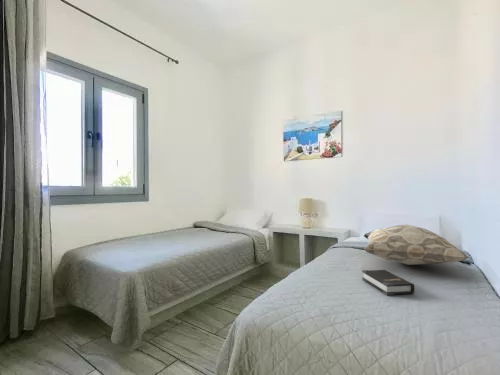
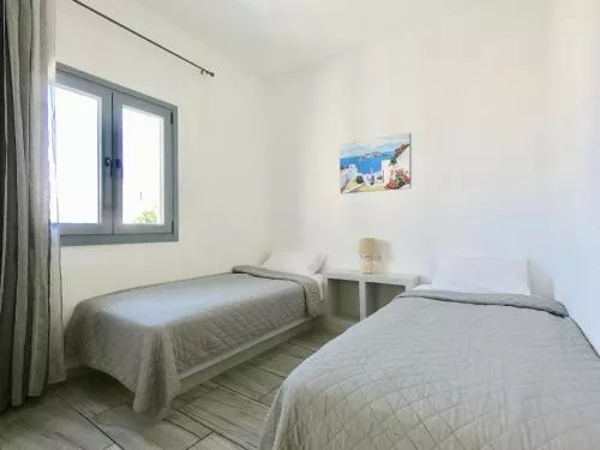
- decorative pillow [363,224,470,266]
- hardback book [361,269,416,296]
